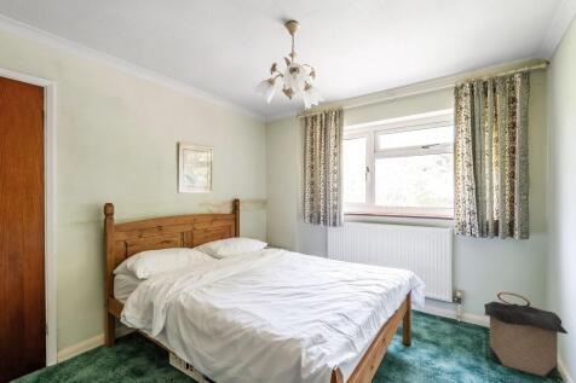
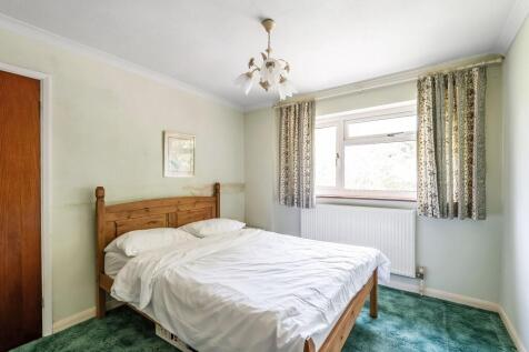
- laundry hamper [483,291,569,379]
